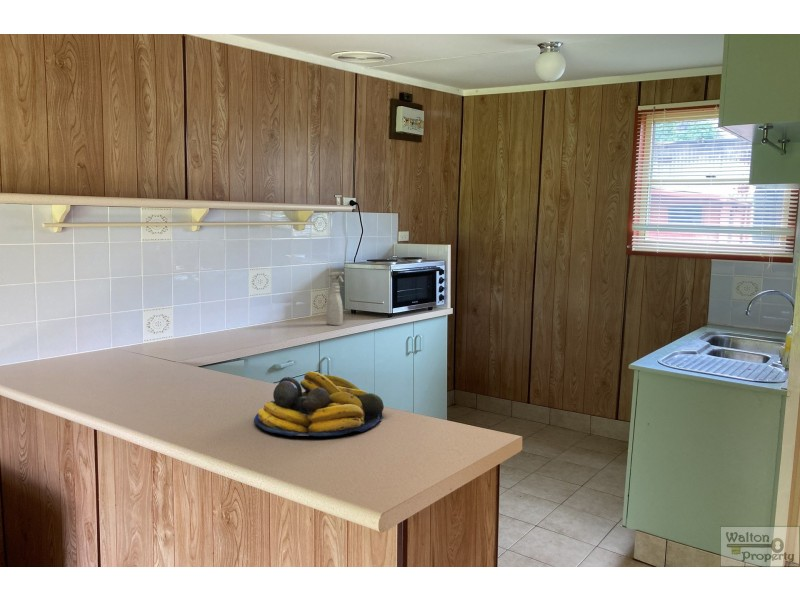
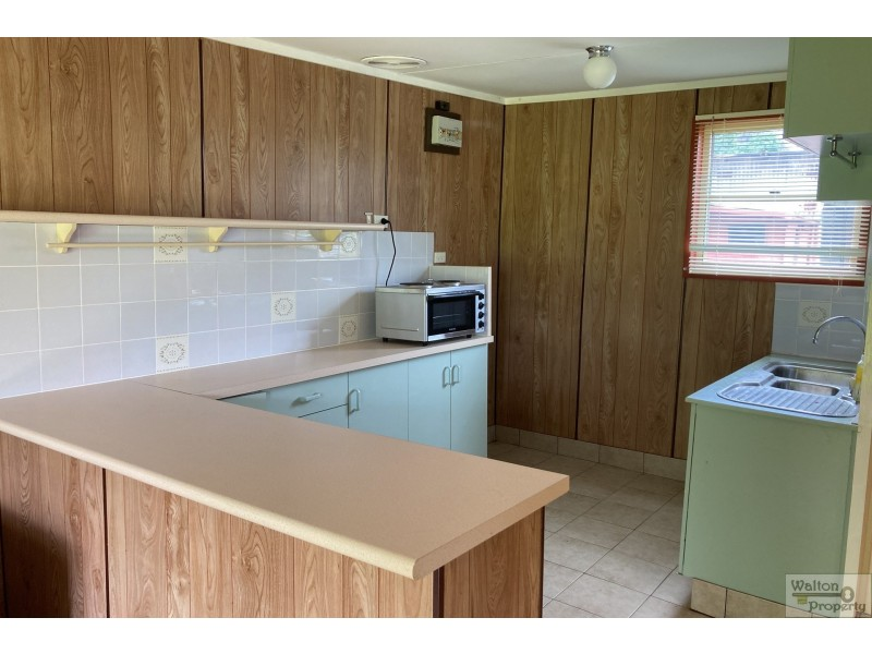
- spray bottle [326,271,345,326]
- fruit bowl [253,370,385,437]
